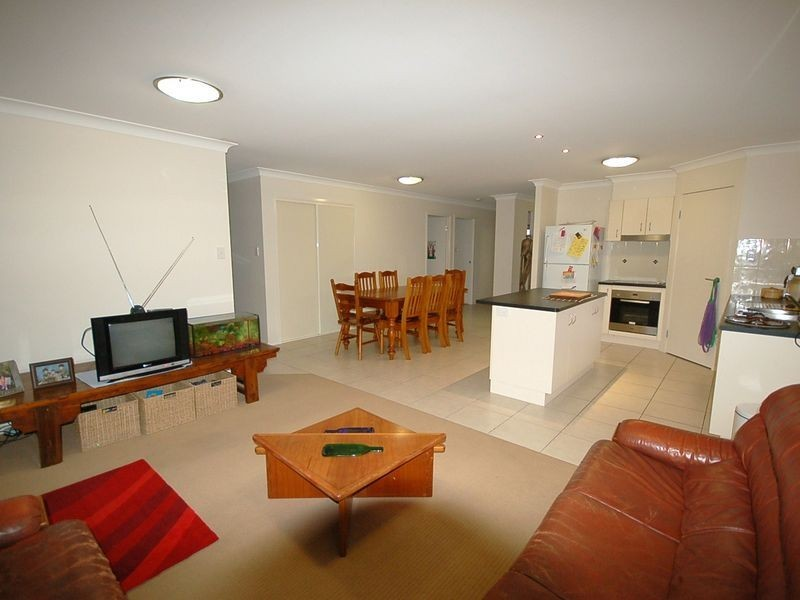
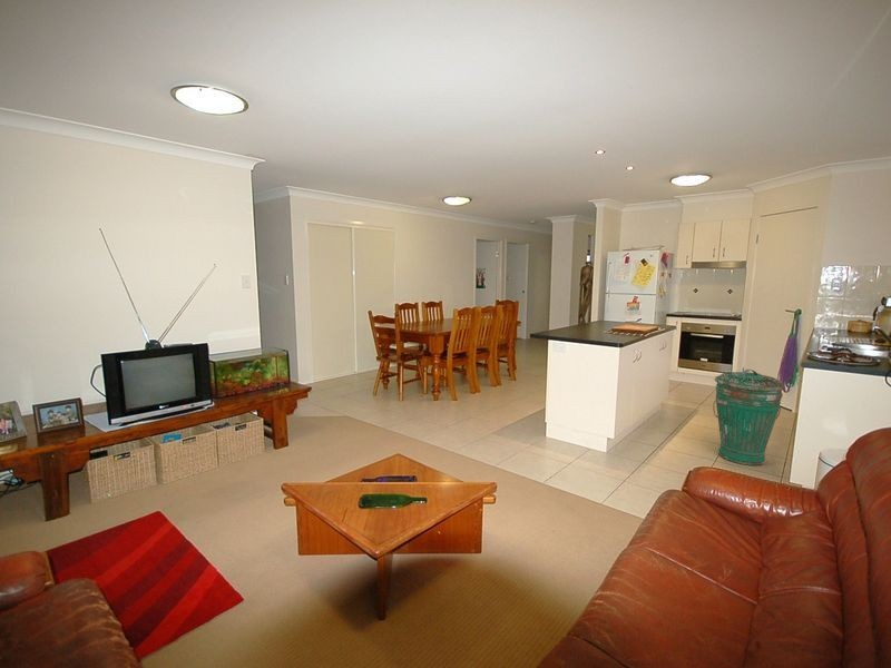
+ trash can [712,369,786,466]
